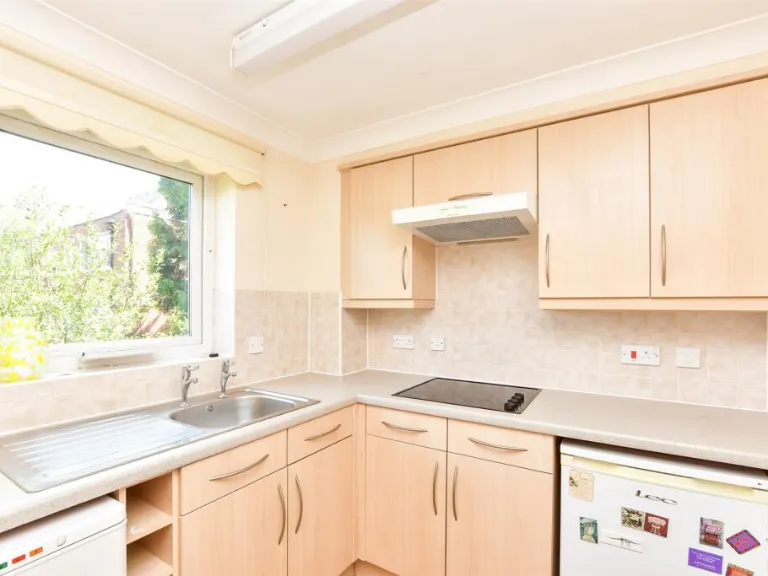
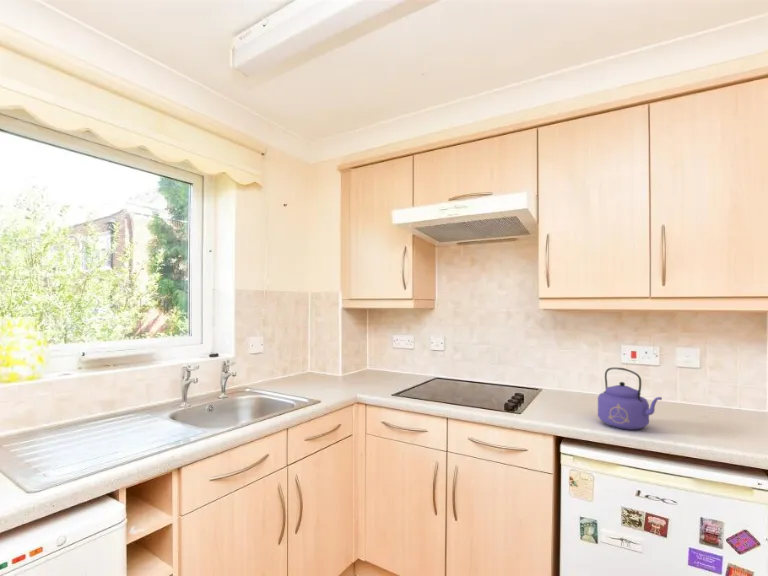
+ kettle [597,367,663,431]
